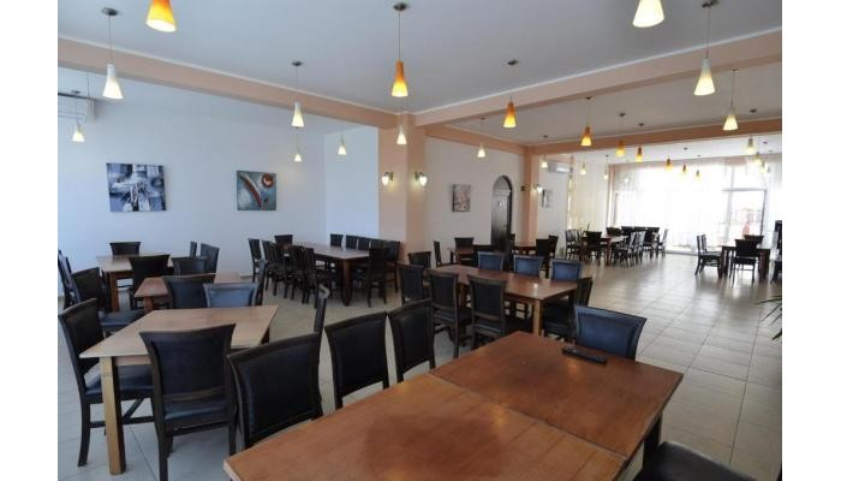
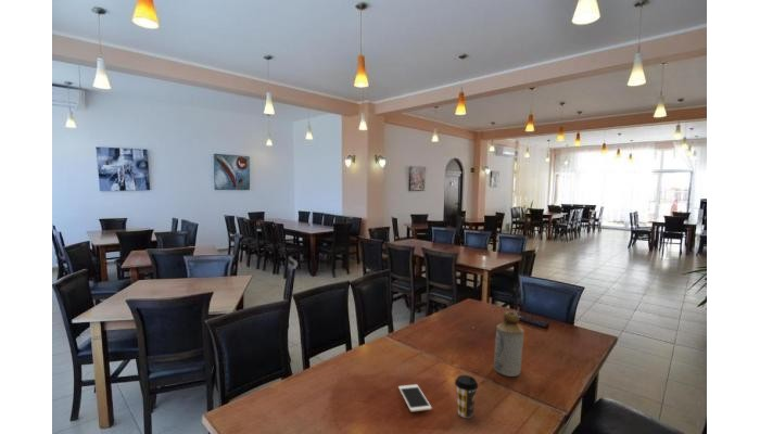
+ coffee cup [454,374,479,419]
+ cell phone [397,383,433,412]
+ bottle [493,310,524,378]
